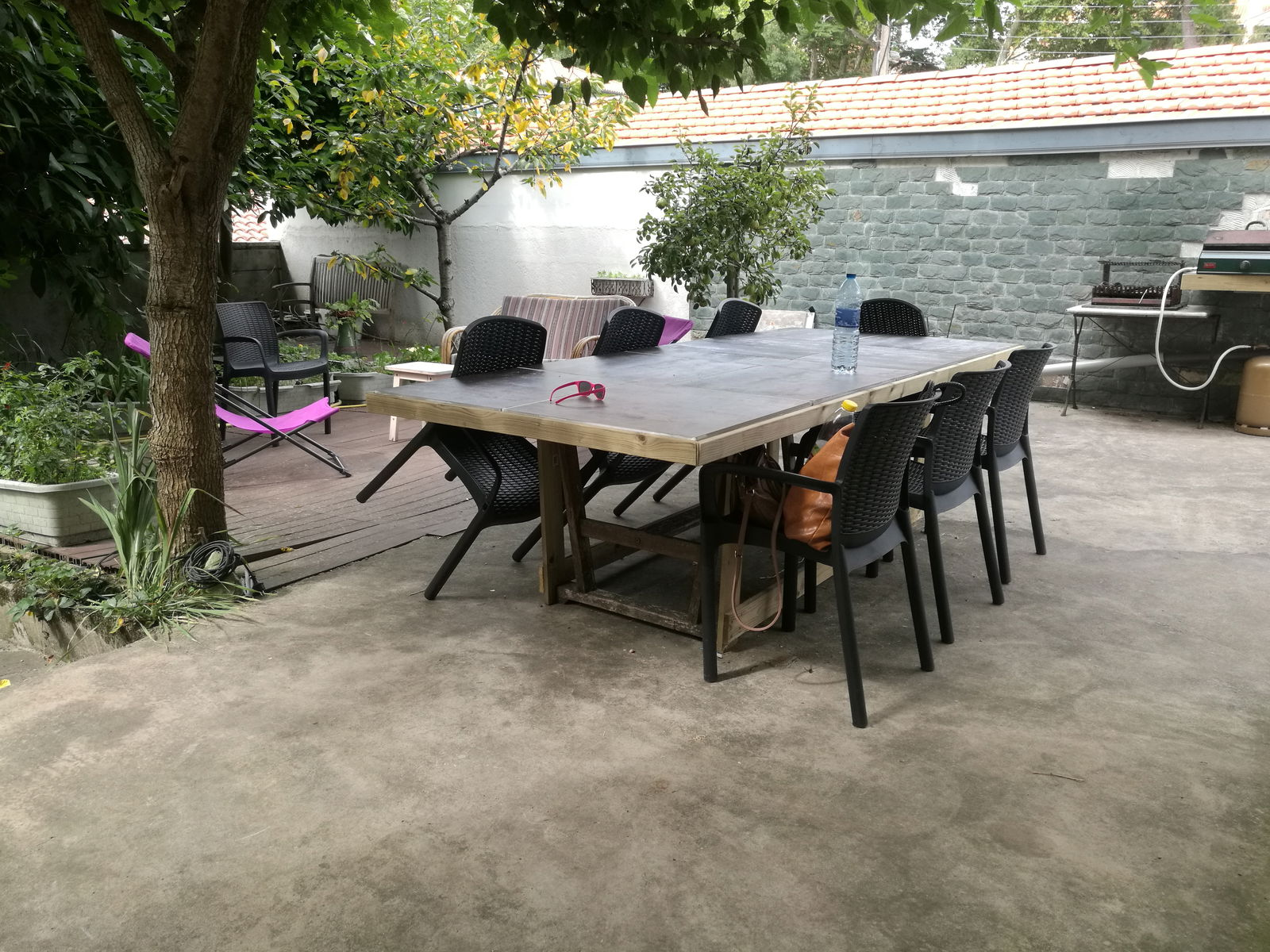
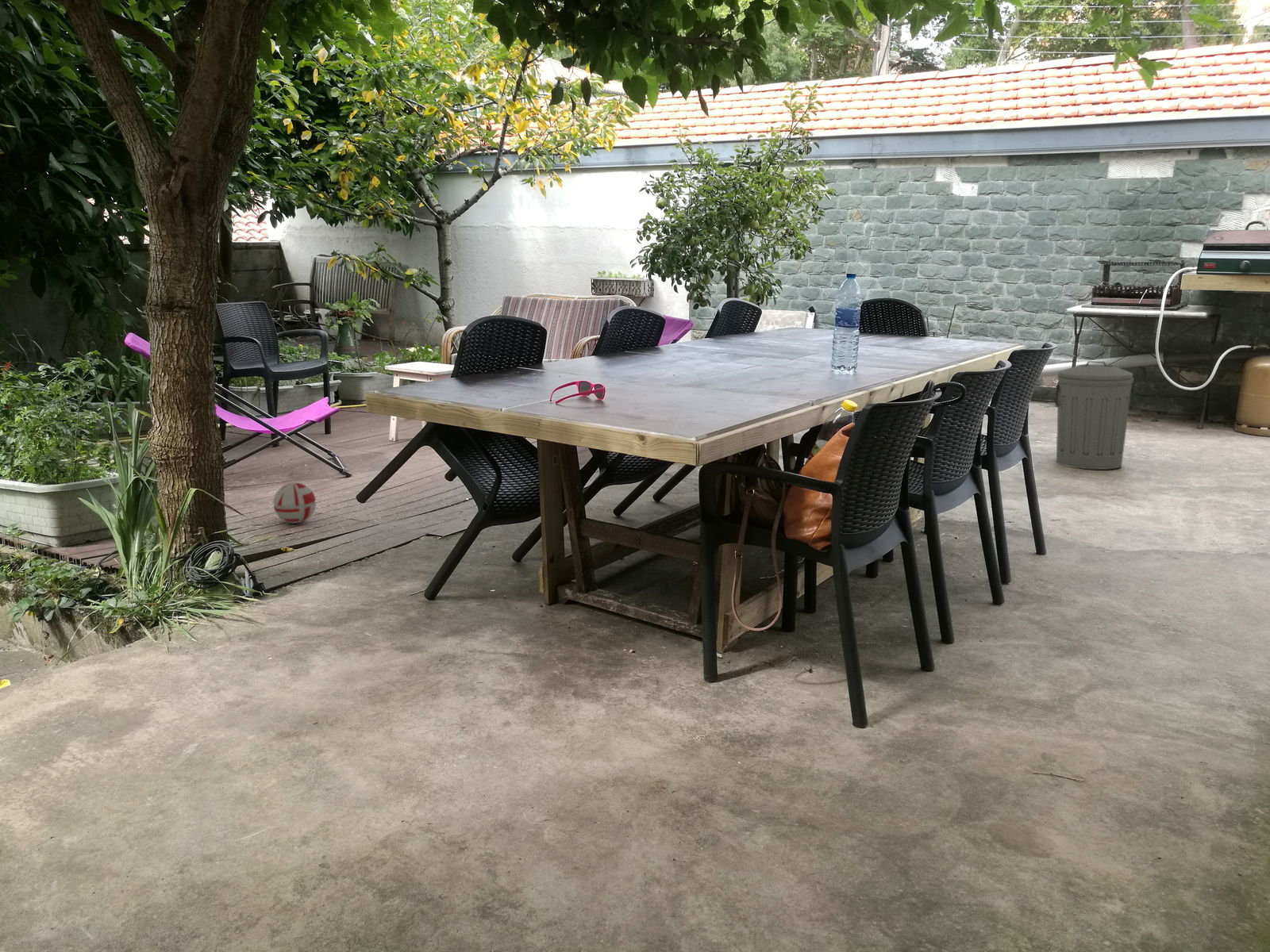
+ trash can [1054,360,1135,470]
+ ball [272,482,317,524]
